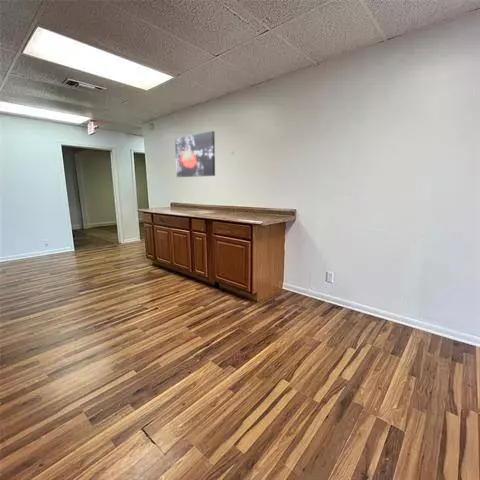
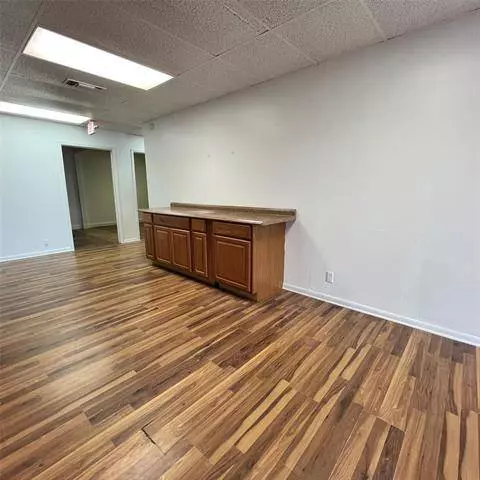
- wall art [174,130,216,178]
